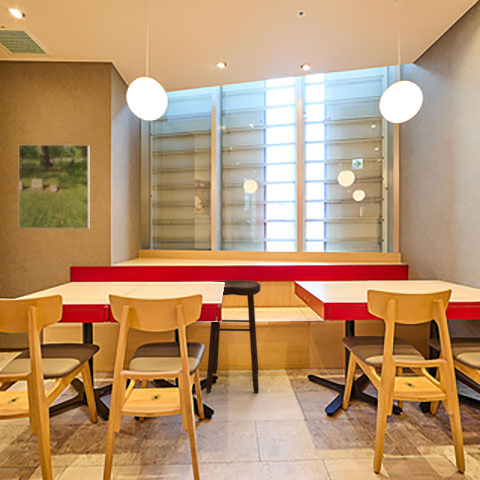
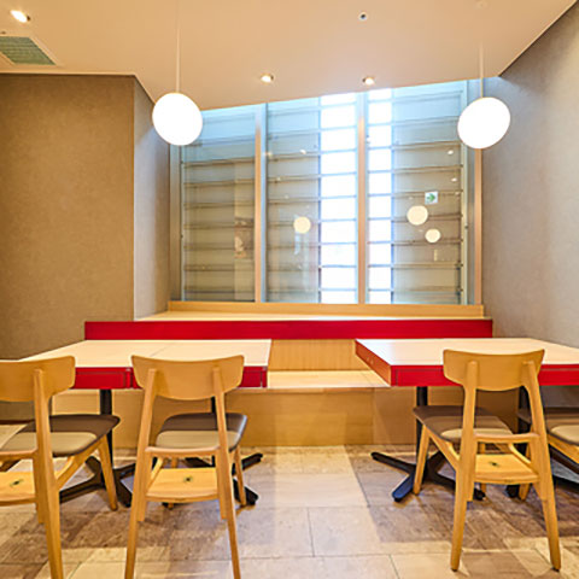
- stool [205,279,261,394]
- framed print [18,144,91,230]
